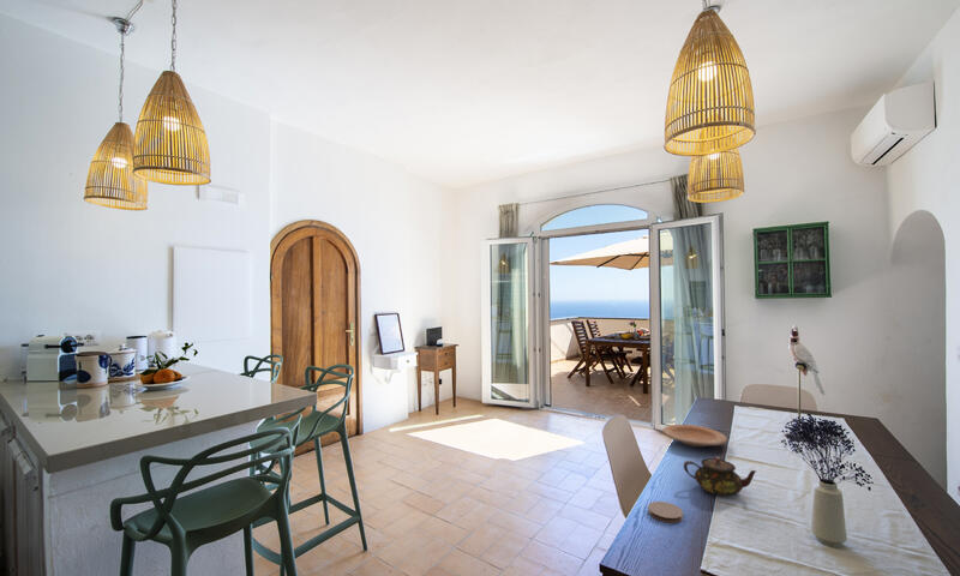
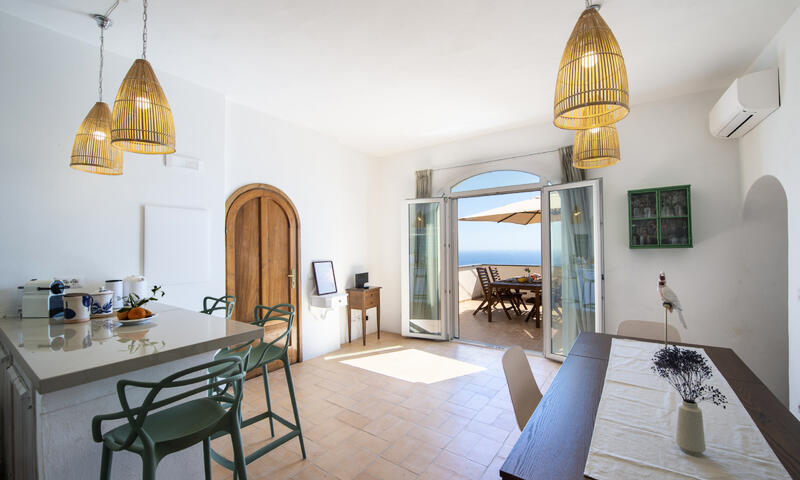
- teapot [683,456,757,497]
- coaster [647,500,684,524]
- plate [662,424,728,448]
